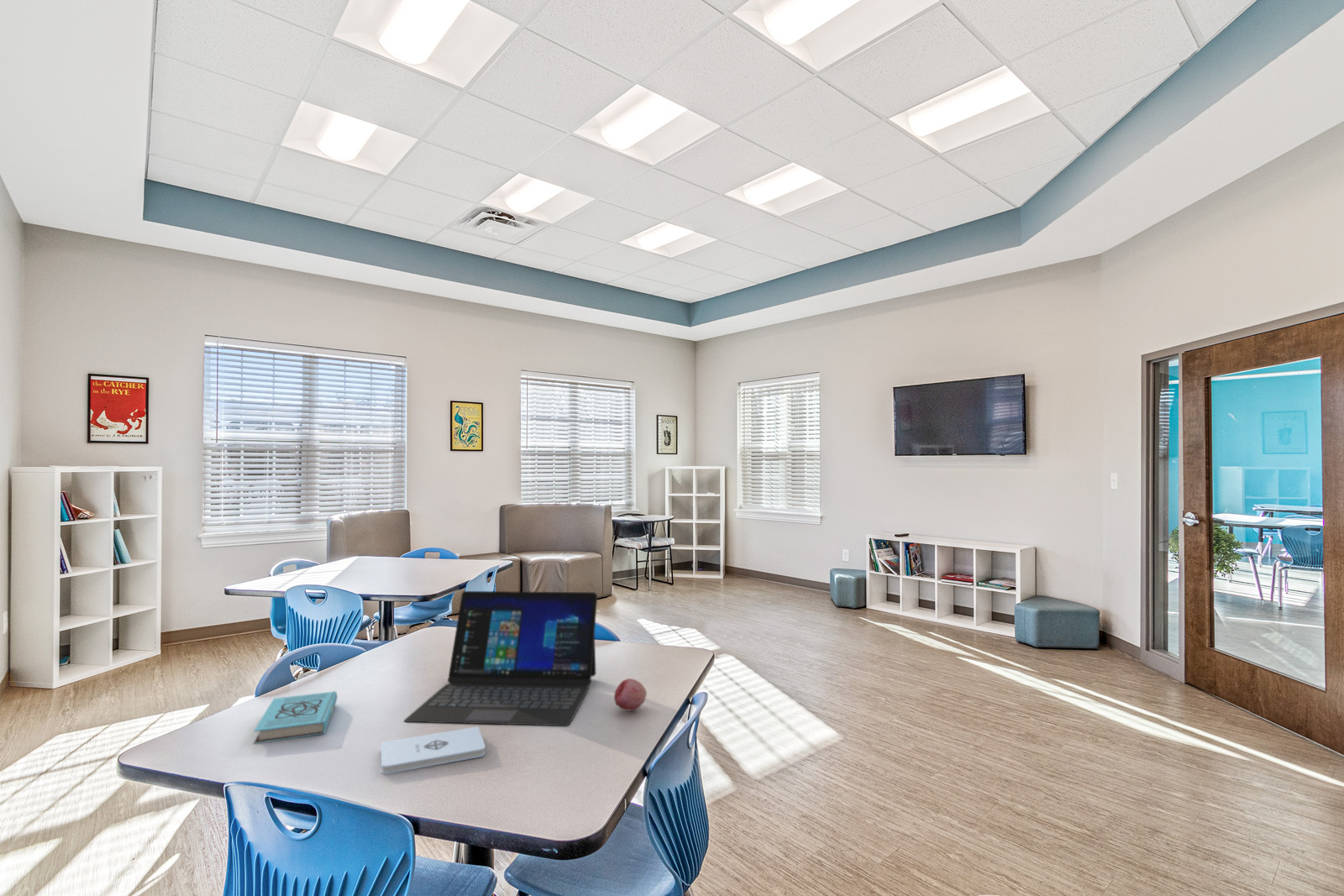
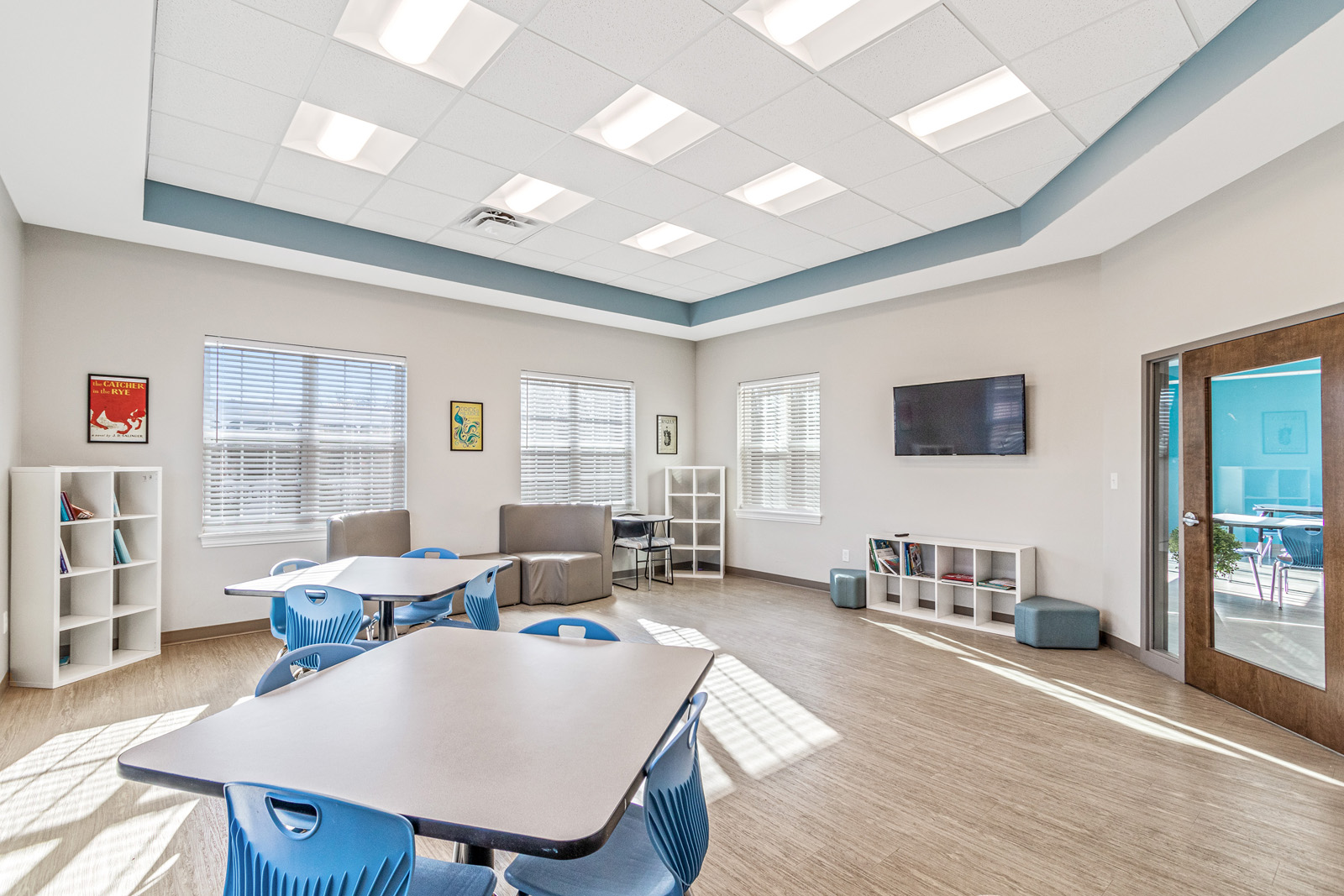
- book [253,690,339,744]
- laptop [403,590,598,726]
- fruit [613,678,648,712]
- notepad [381,726,486,775]
